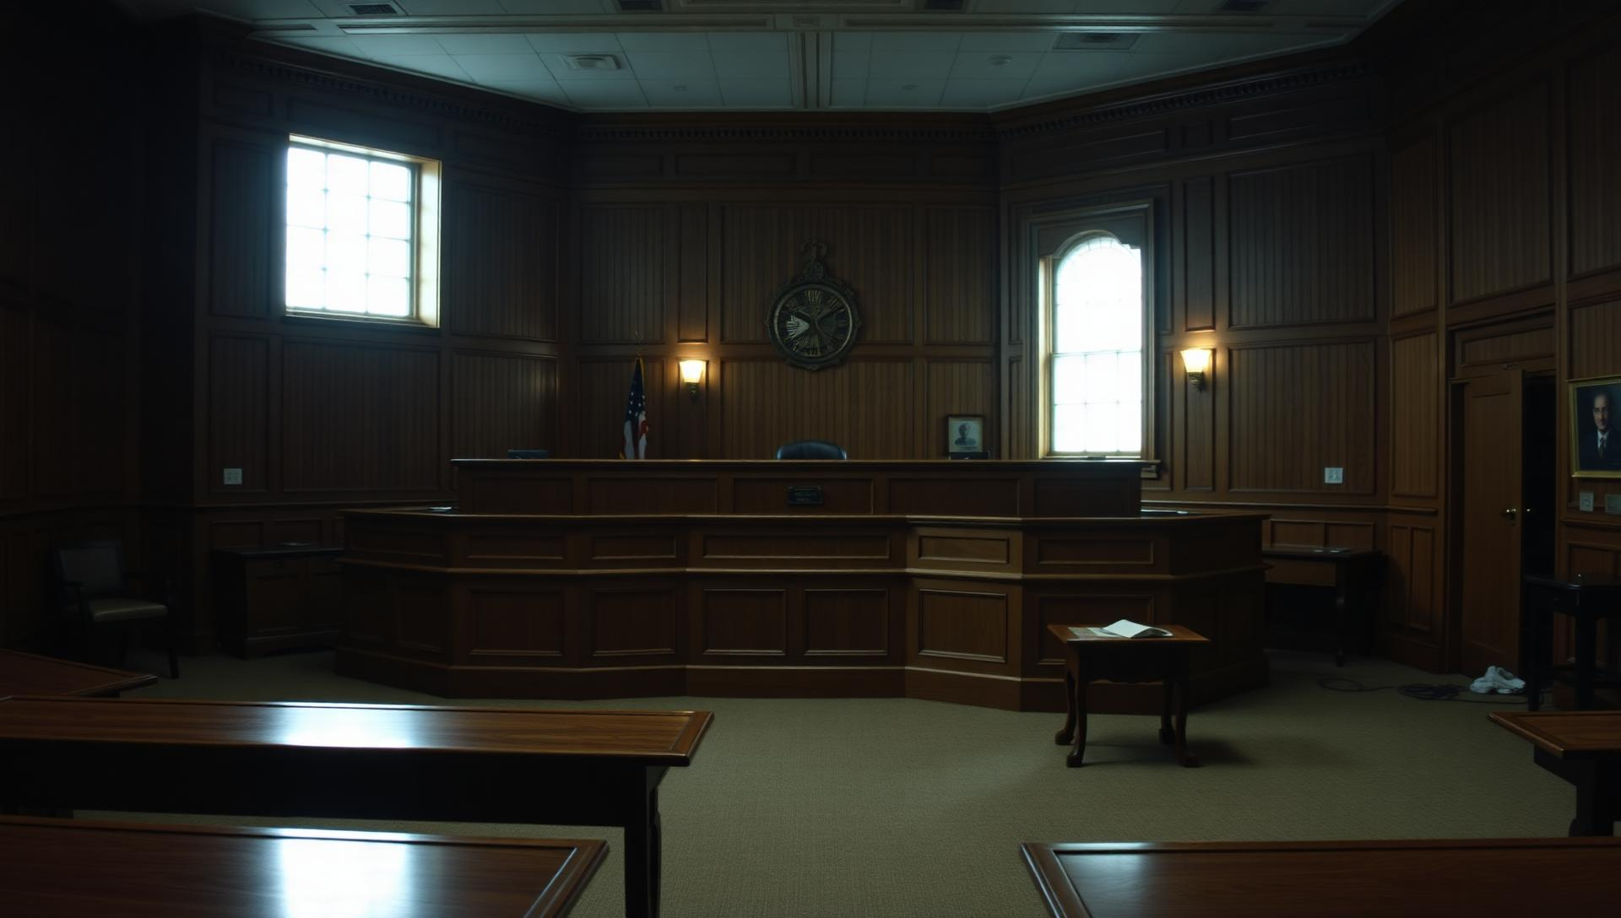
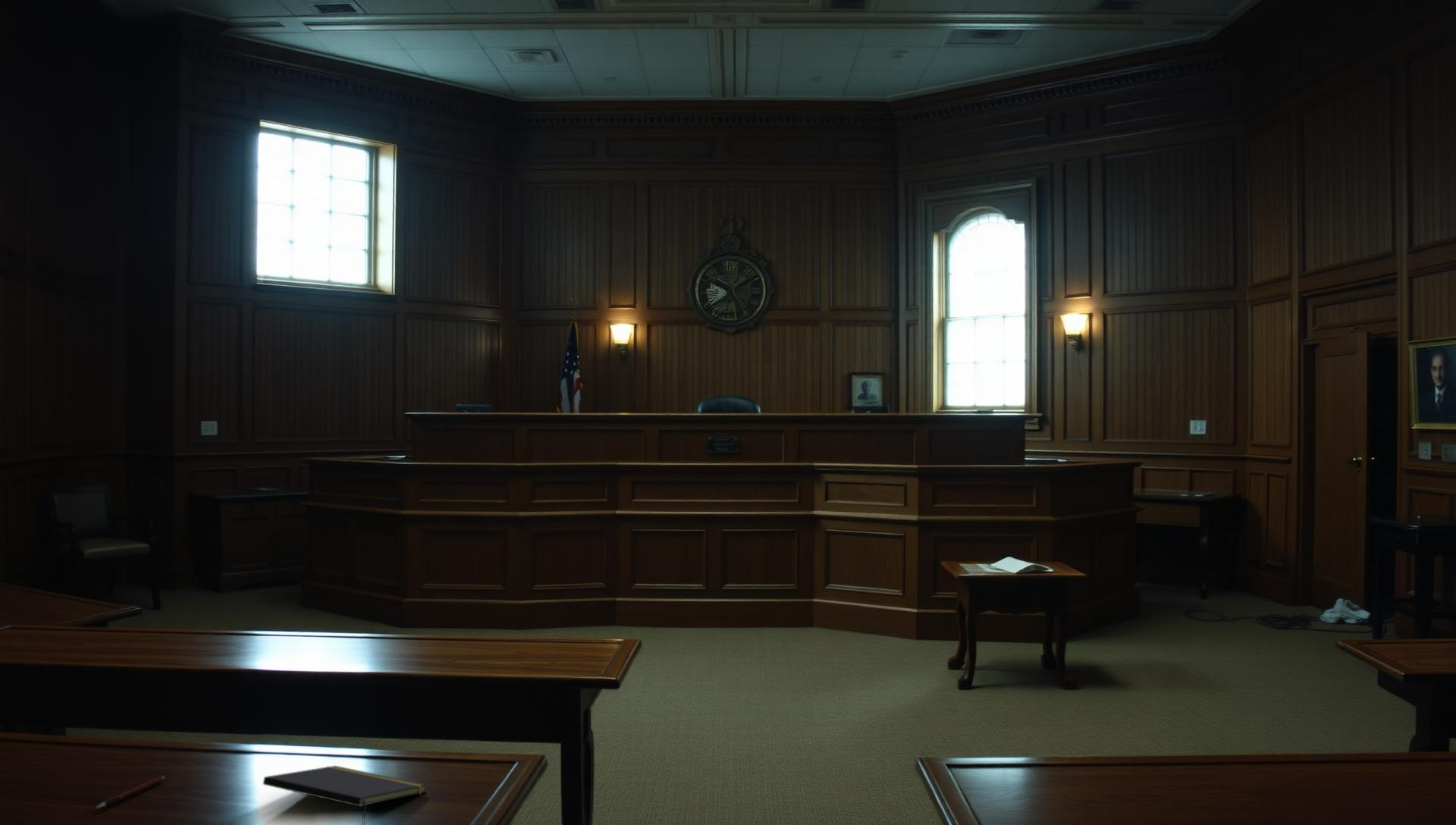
+ pen [95,776,165,809]
+ notepad [262,765,428,825]
